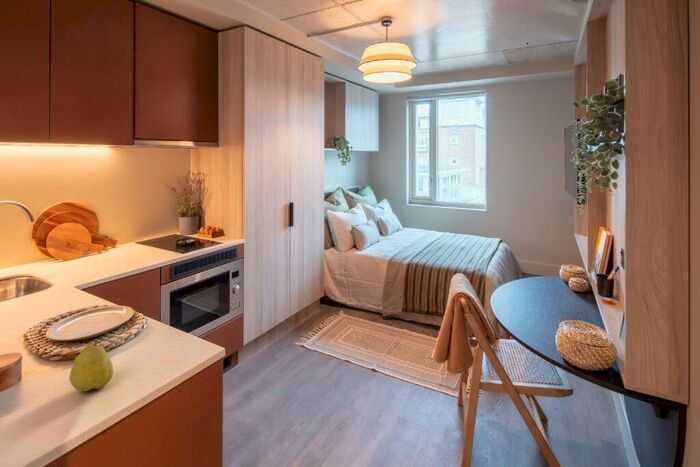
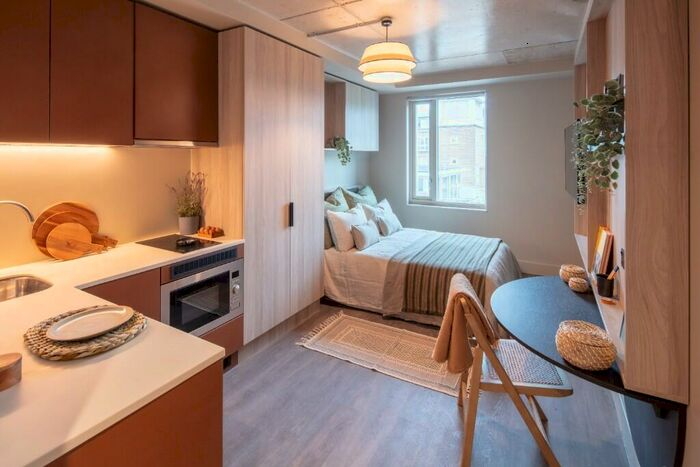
- fruit [68,339,114,392]
